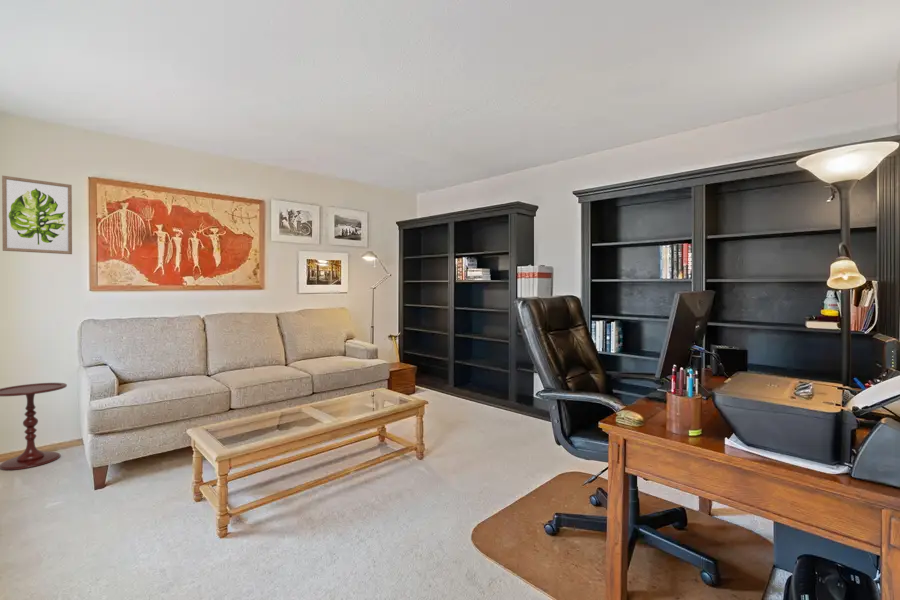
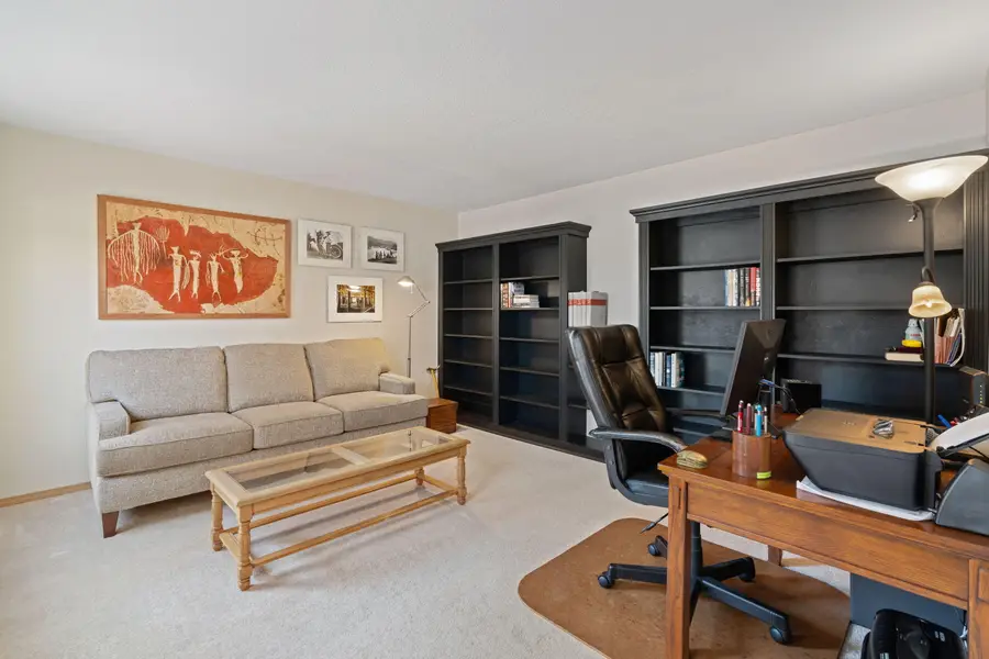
- wall art [1,175,73,255]
- side table [0,382,68,471]
